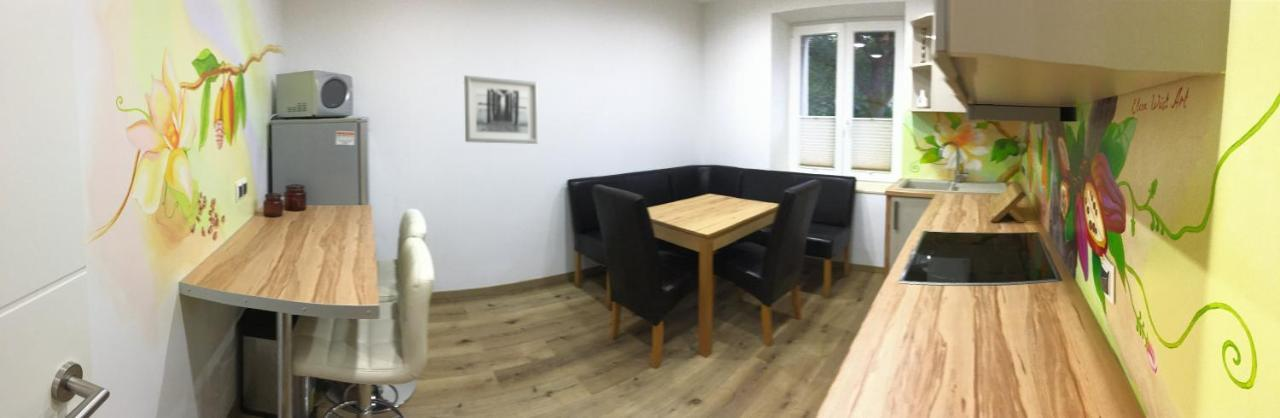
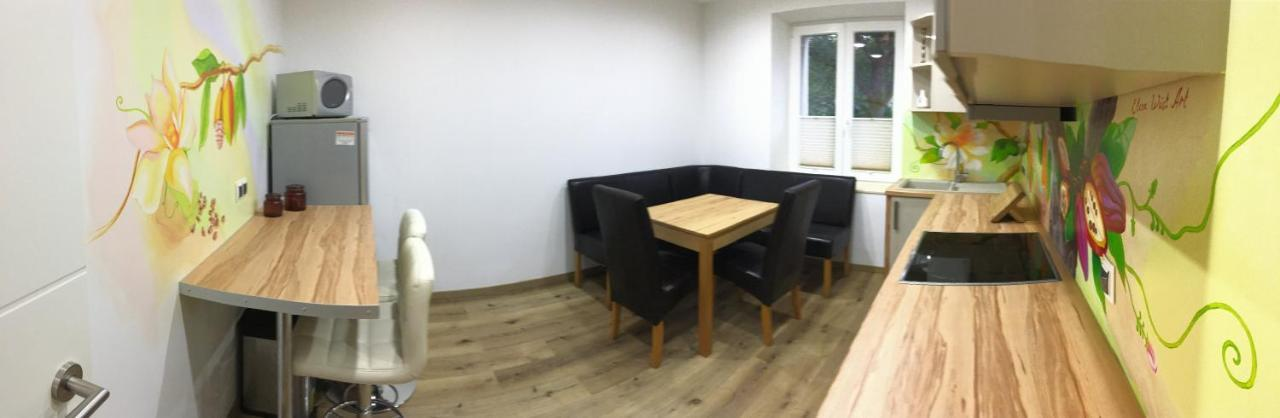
- wall art [463,74,539,145]
